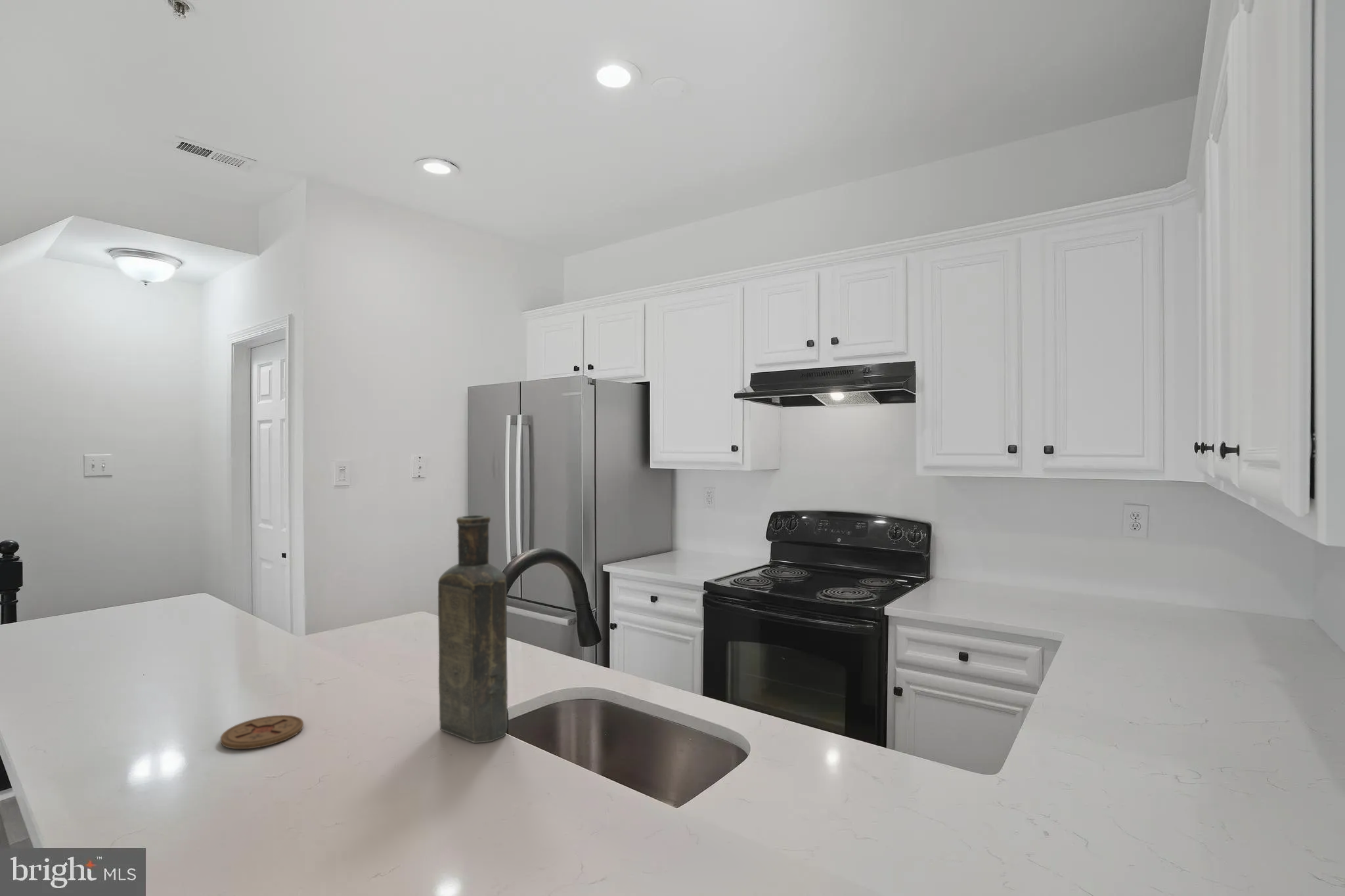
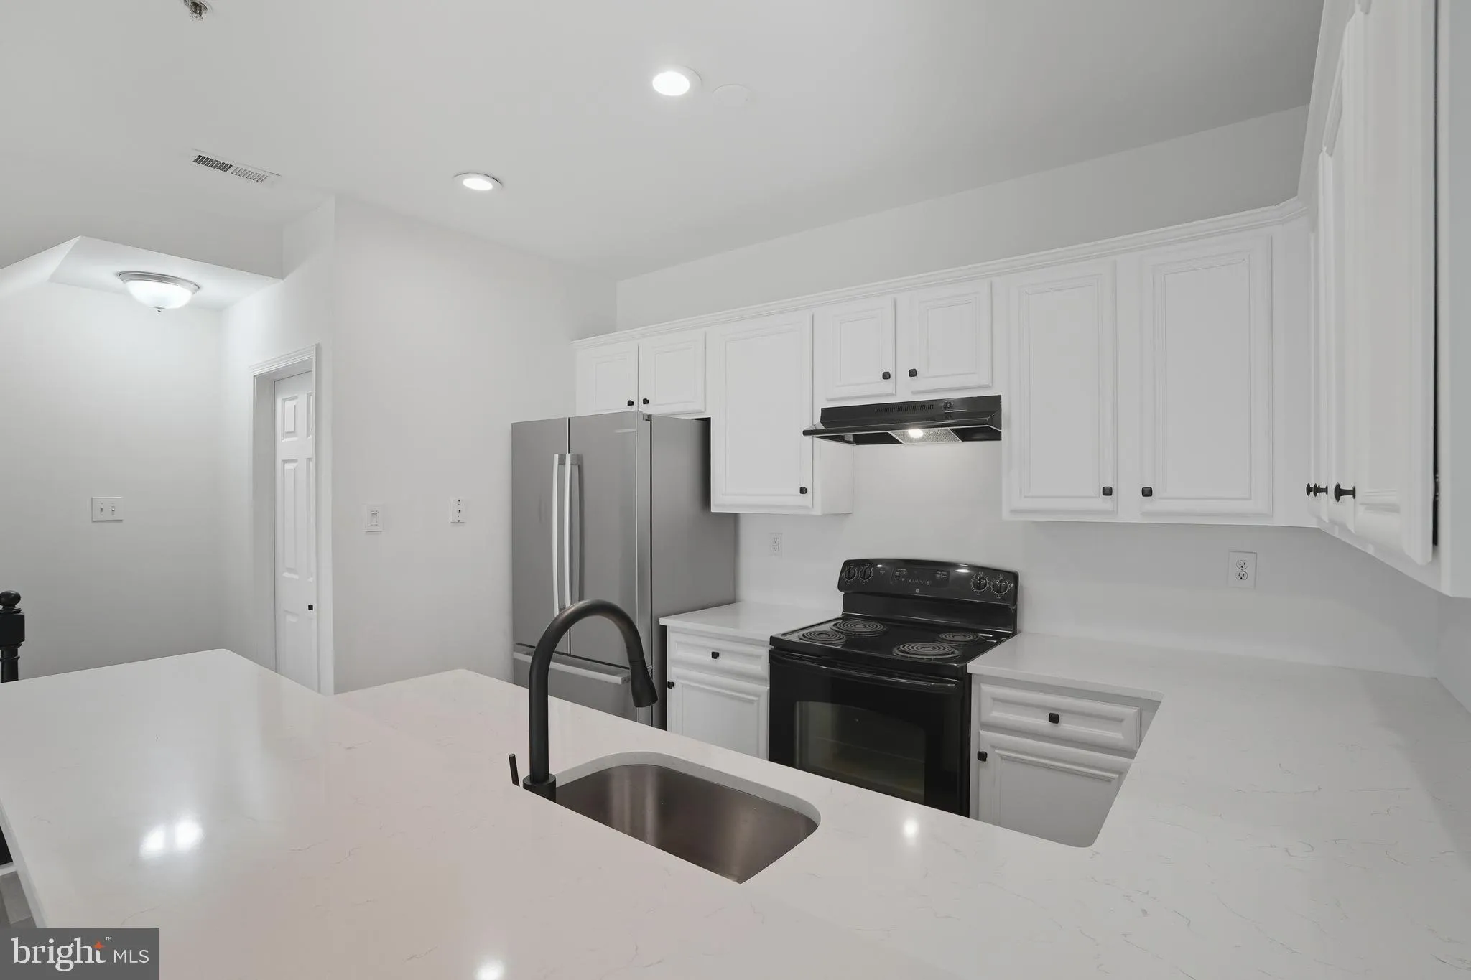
- bottle [437,515,508,744]
- coaster [220,714,304,750]
